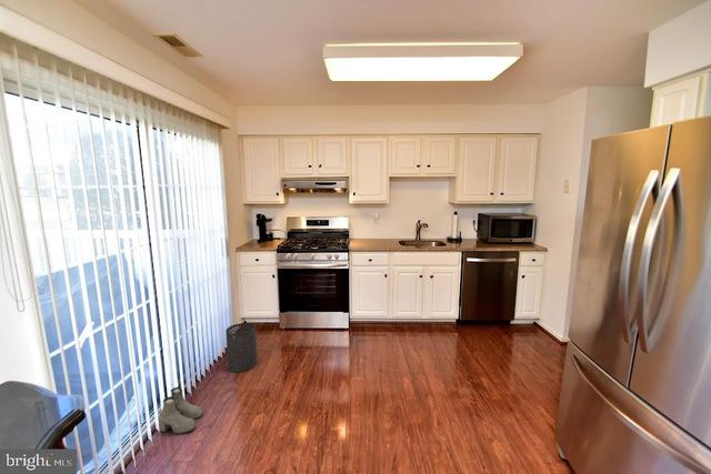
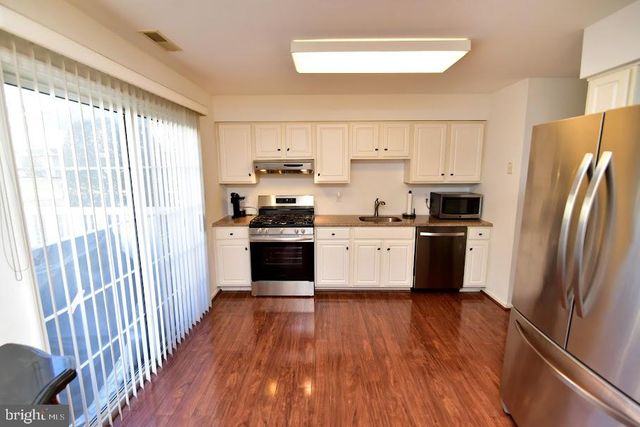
- boots [157,386,203,435]
- trash can [224,322,258,373]
